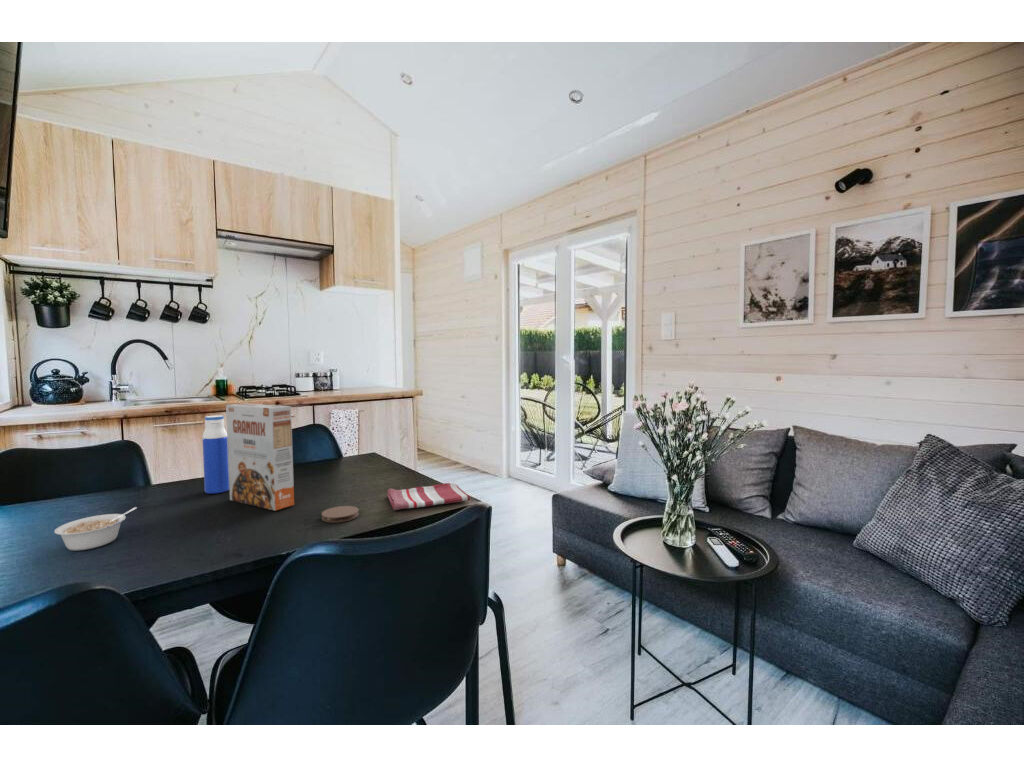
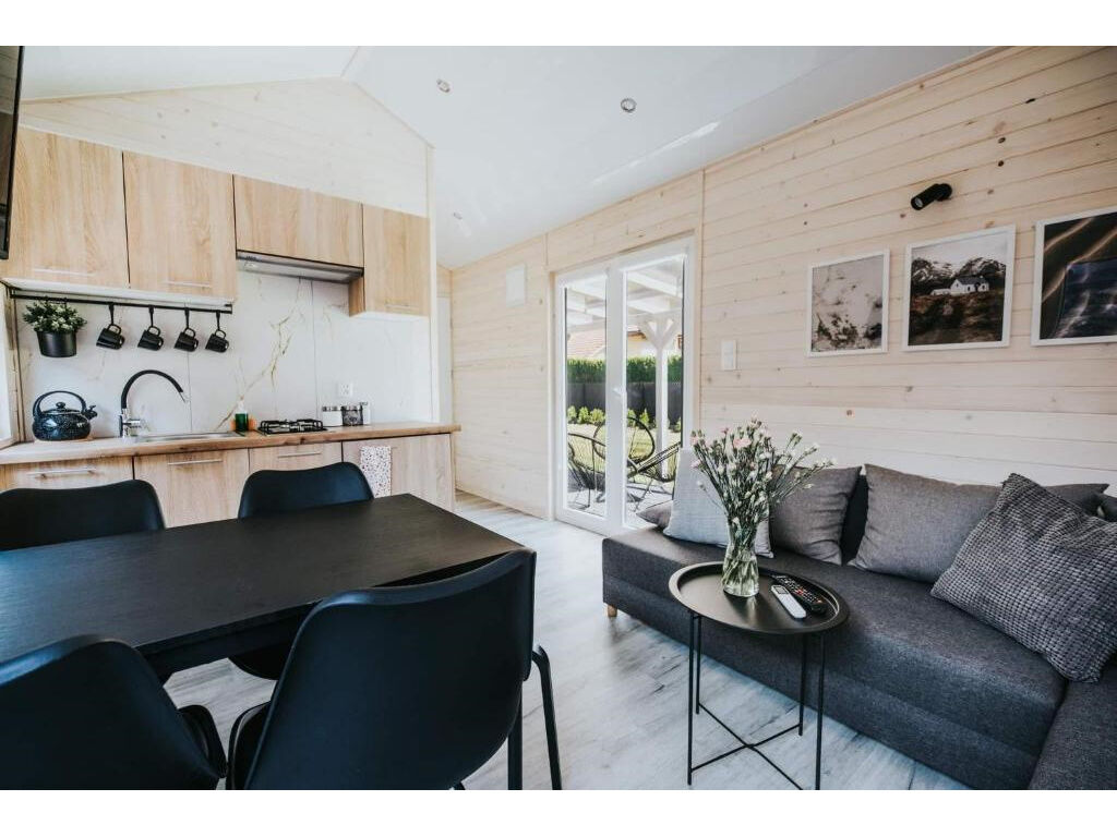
- water bottle [201,414,229,495]
- dish towel [386,482,471,511]
- cereal box [225,402,295,512]
- legume [54,506,137,552]
- coaster [320,505,360,523]
